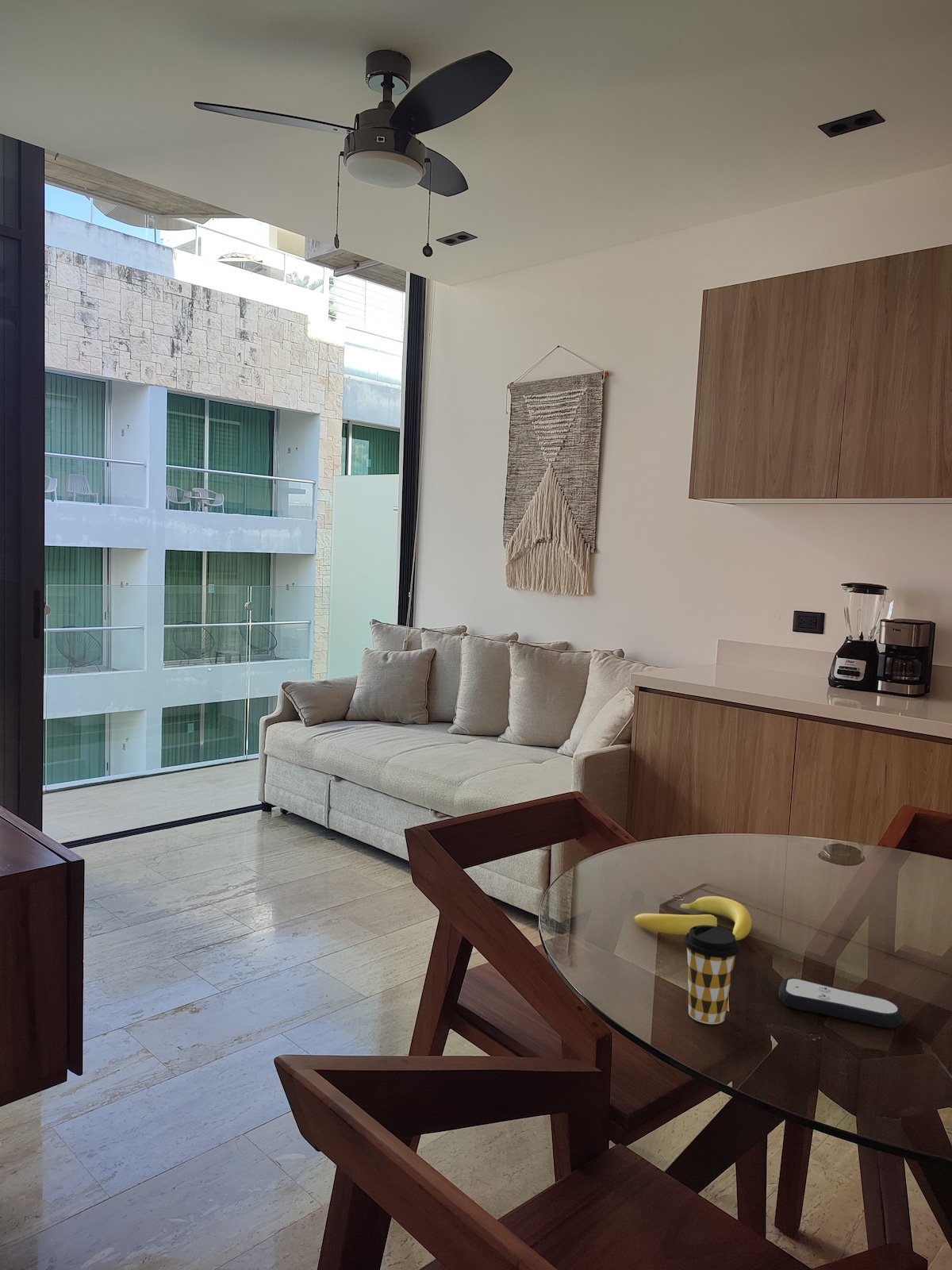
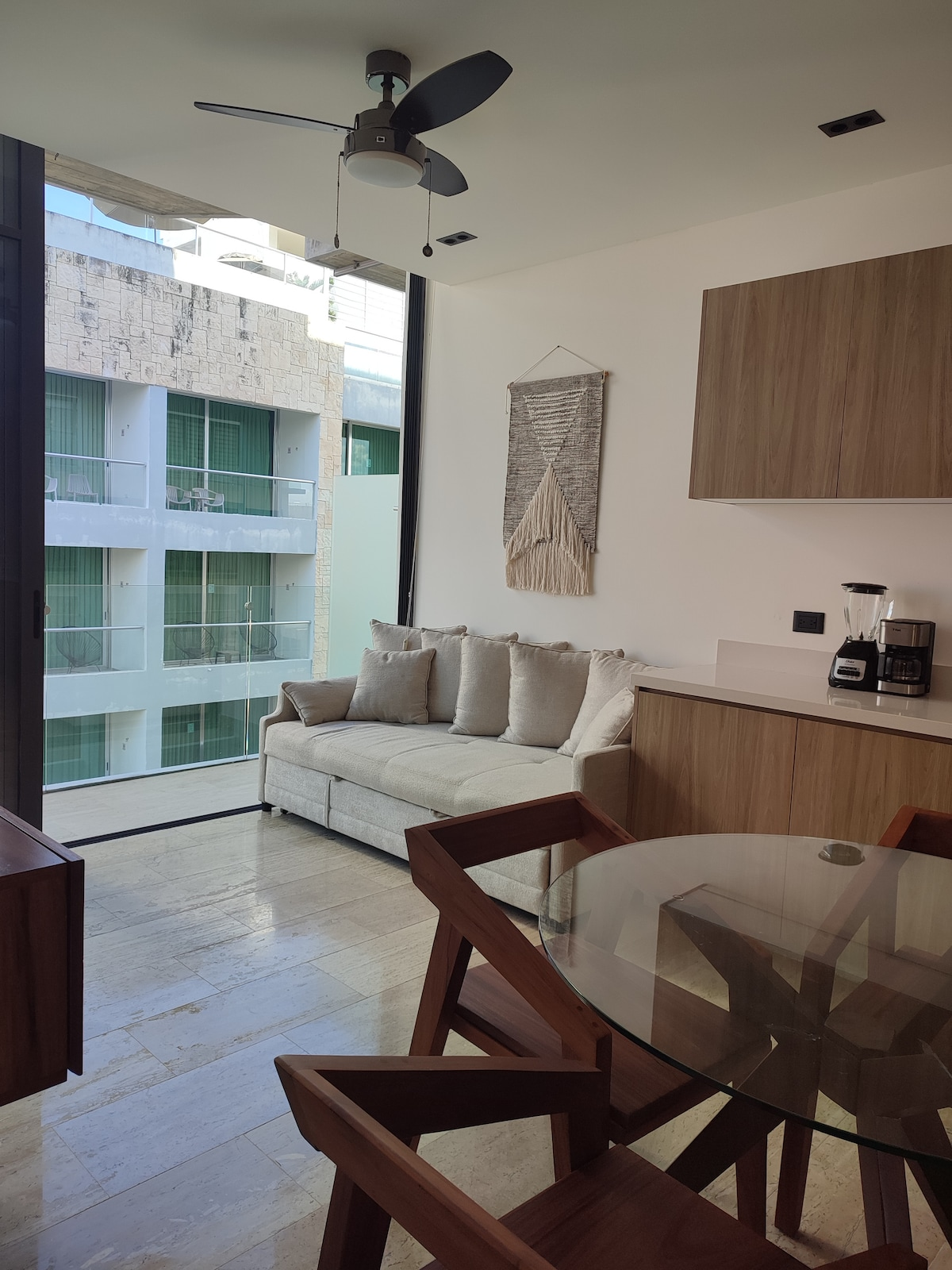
- banana [634,895,753,941]
- coffee cup [683,926,740,1025]
- remote control [777,977,904,1029]
